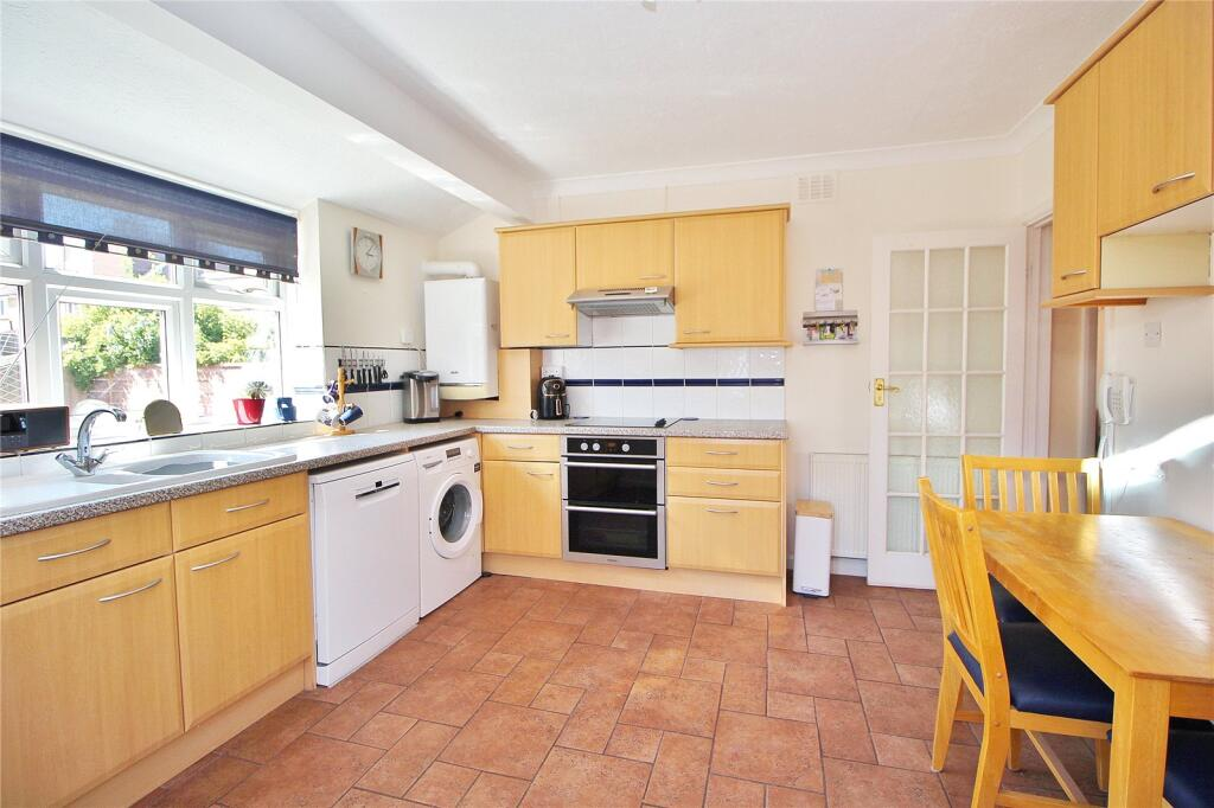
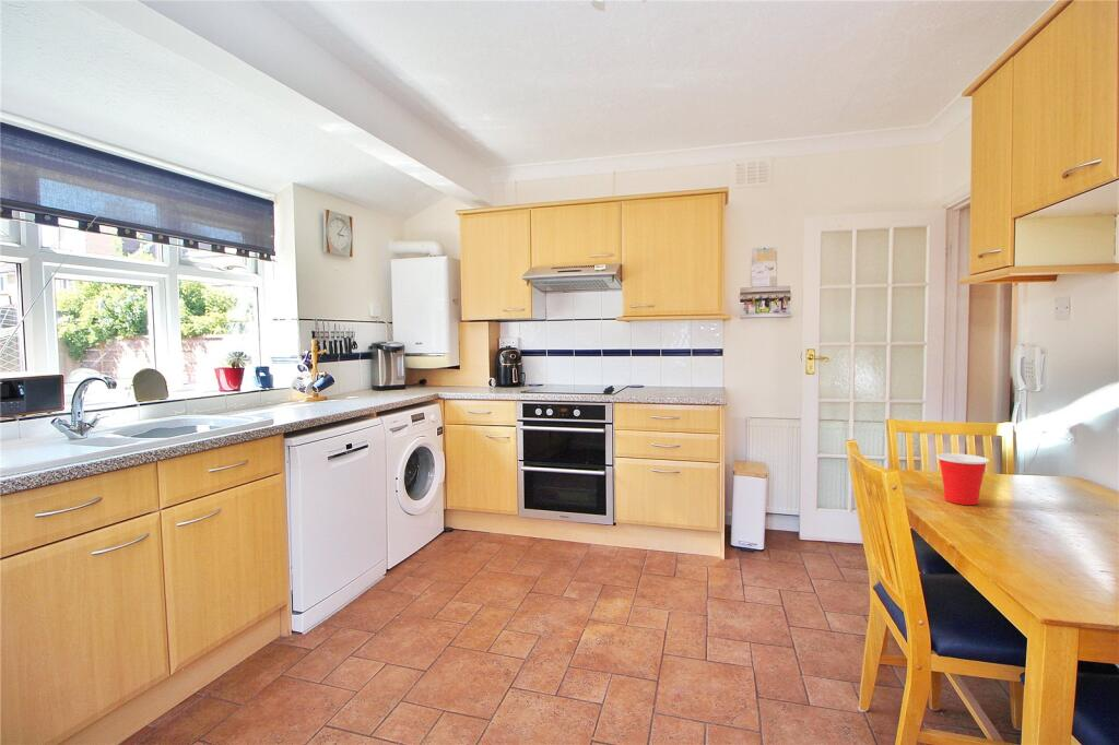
+ cup [935,452,991,506]
